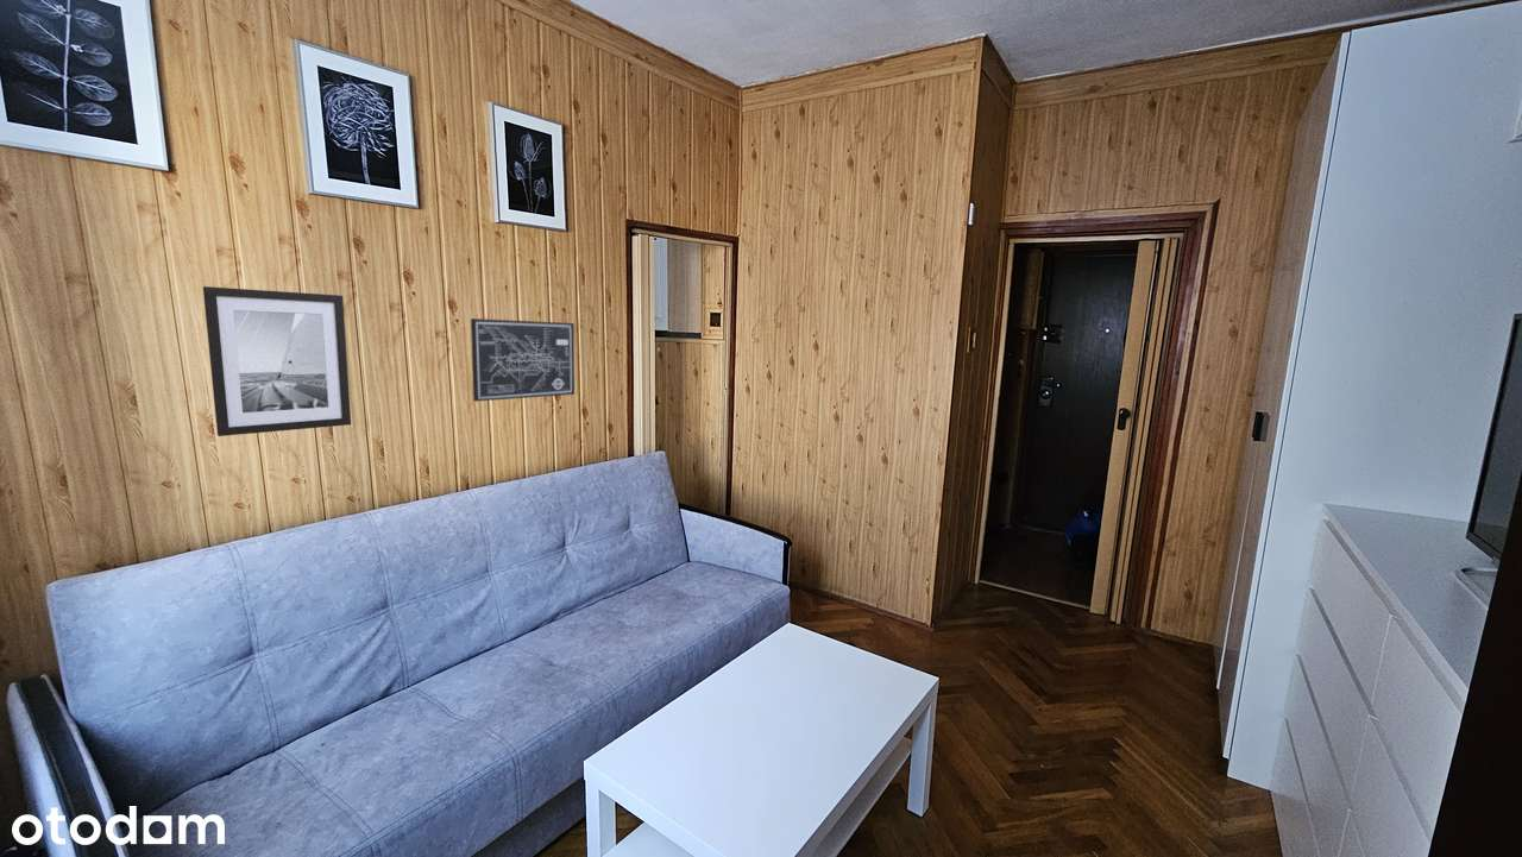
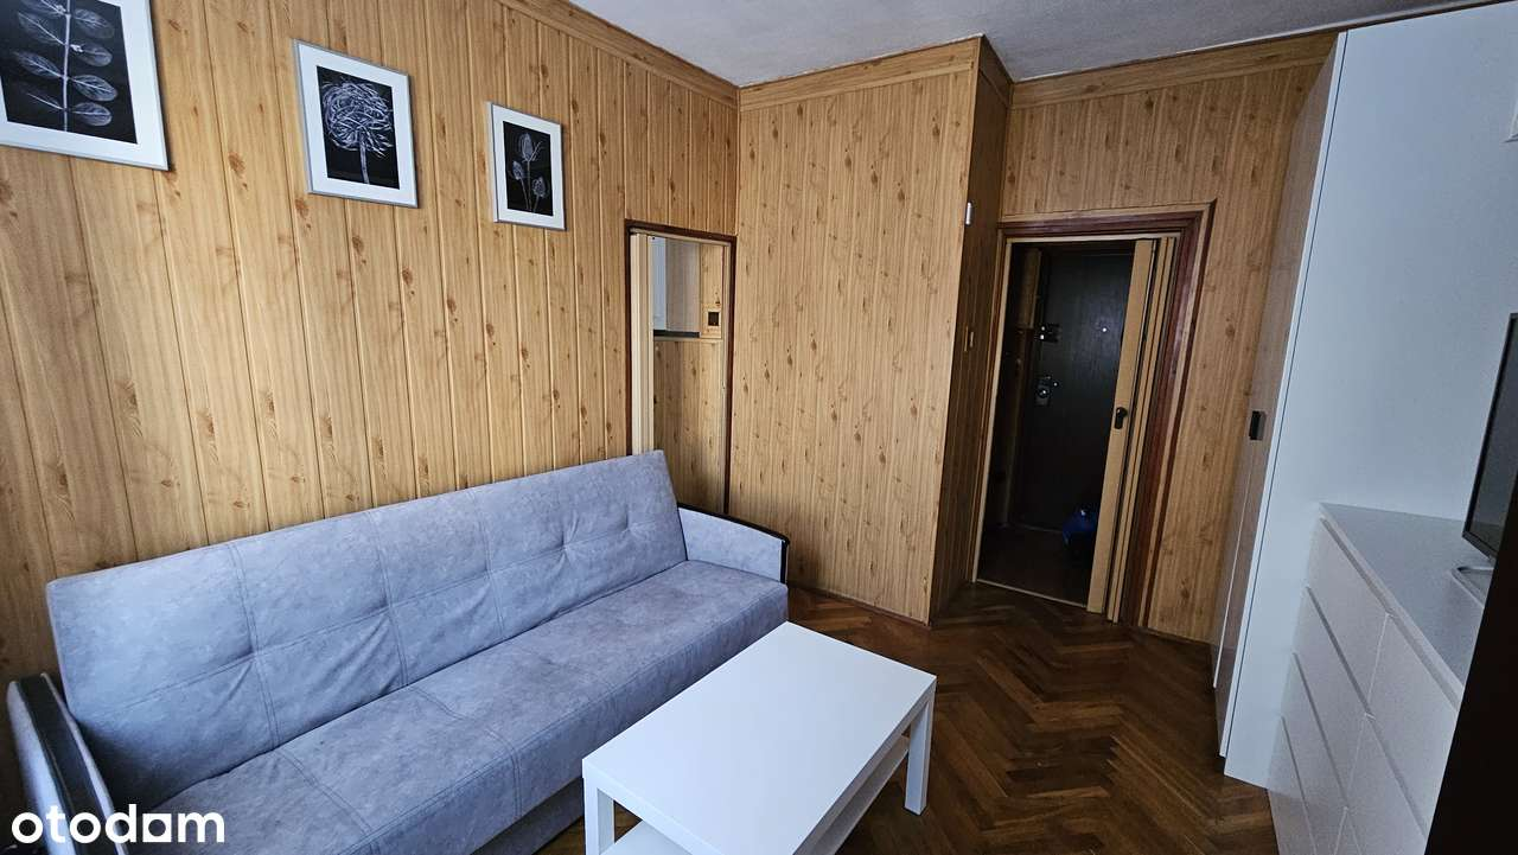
- wall art [470,317,576,402]
- wall art [202,285,352,437]
